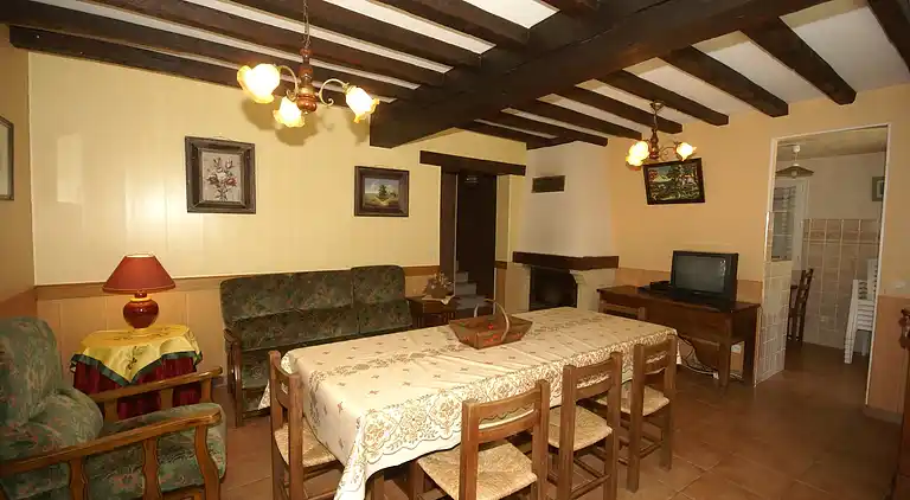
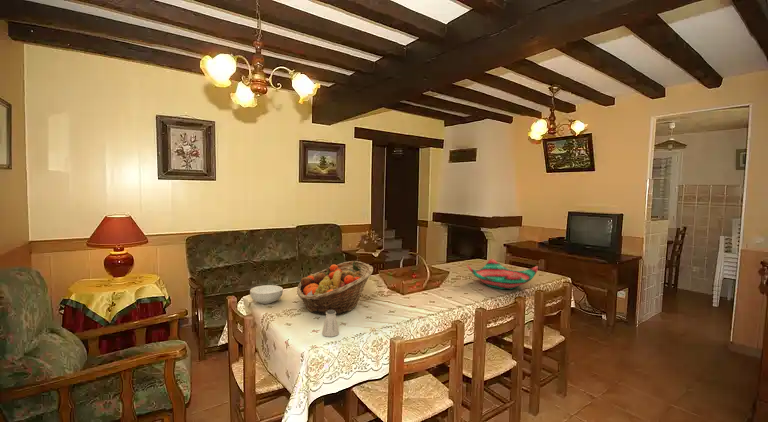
+ saltshaker [321,310,340,338]
+ fruit basket [296,260,374,316]
+ decorative bowl [466,258,539,290]
+ cereal bowl [249,284,284,305]
